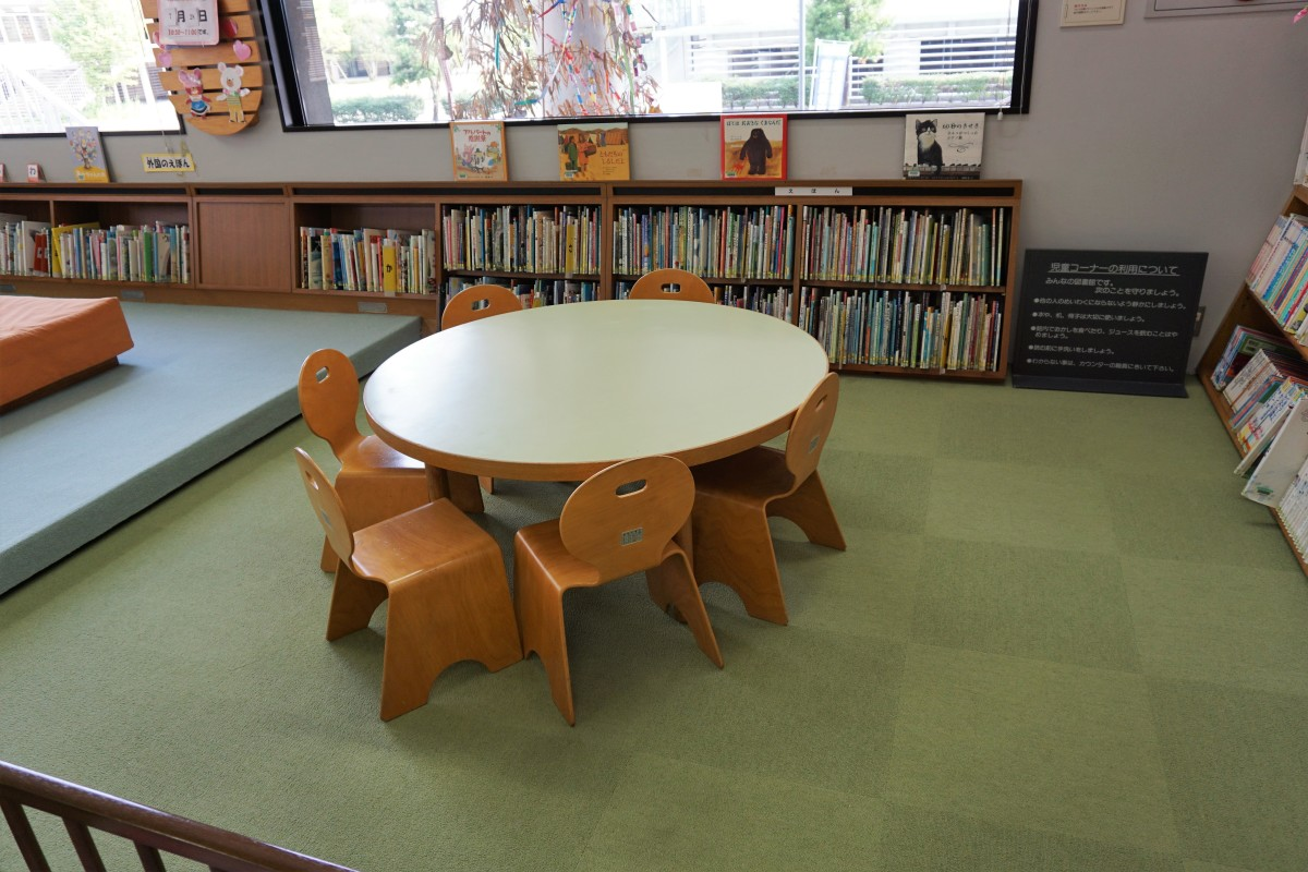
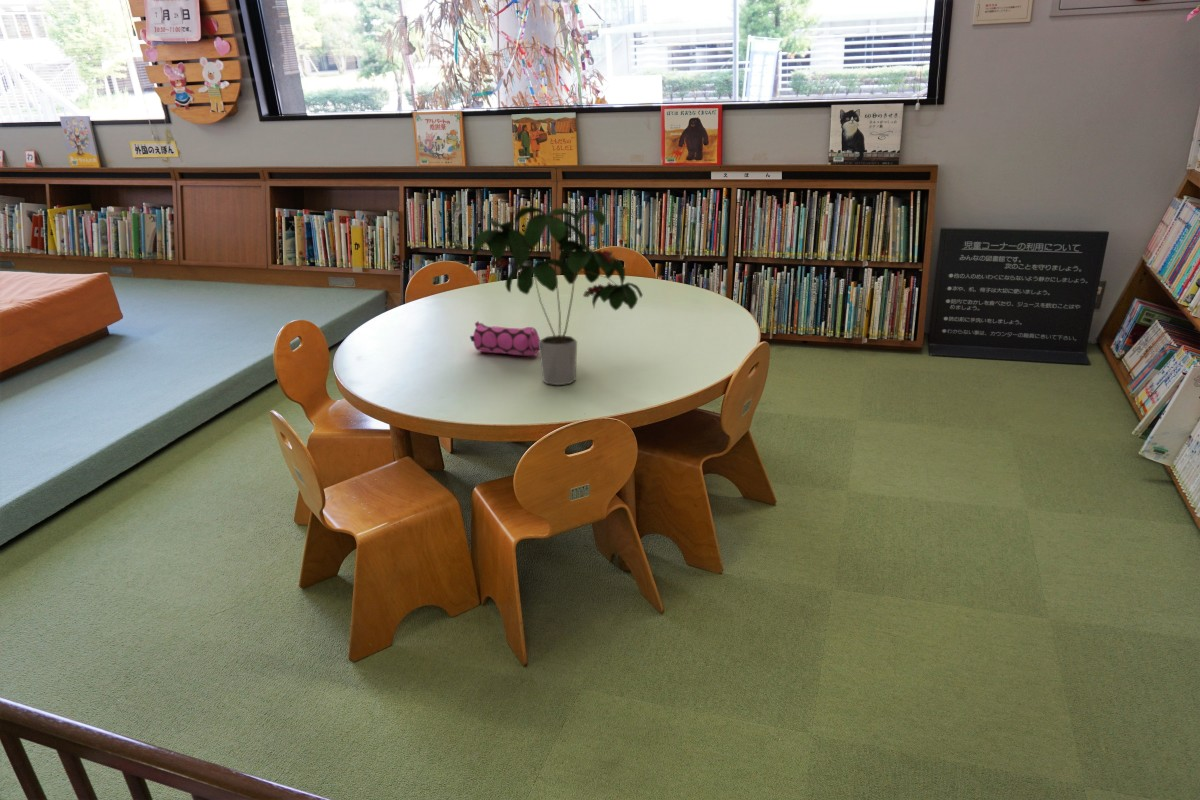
+ pencil case [469,320,541,357]
+ potted plant [471,206,644,386]
